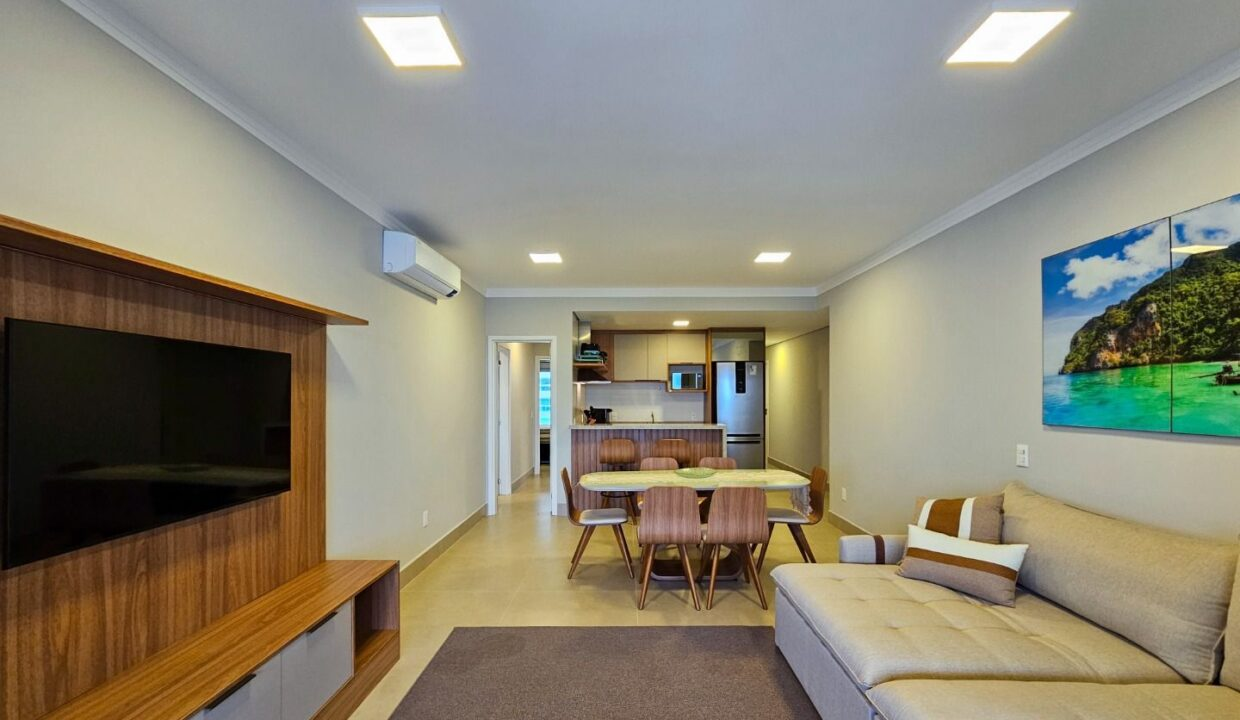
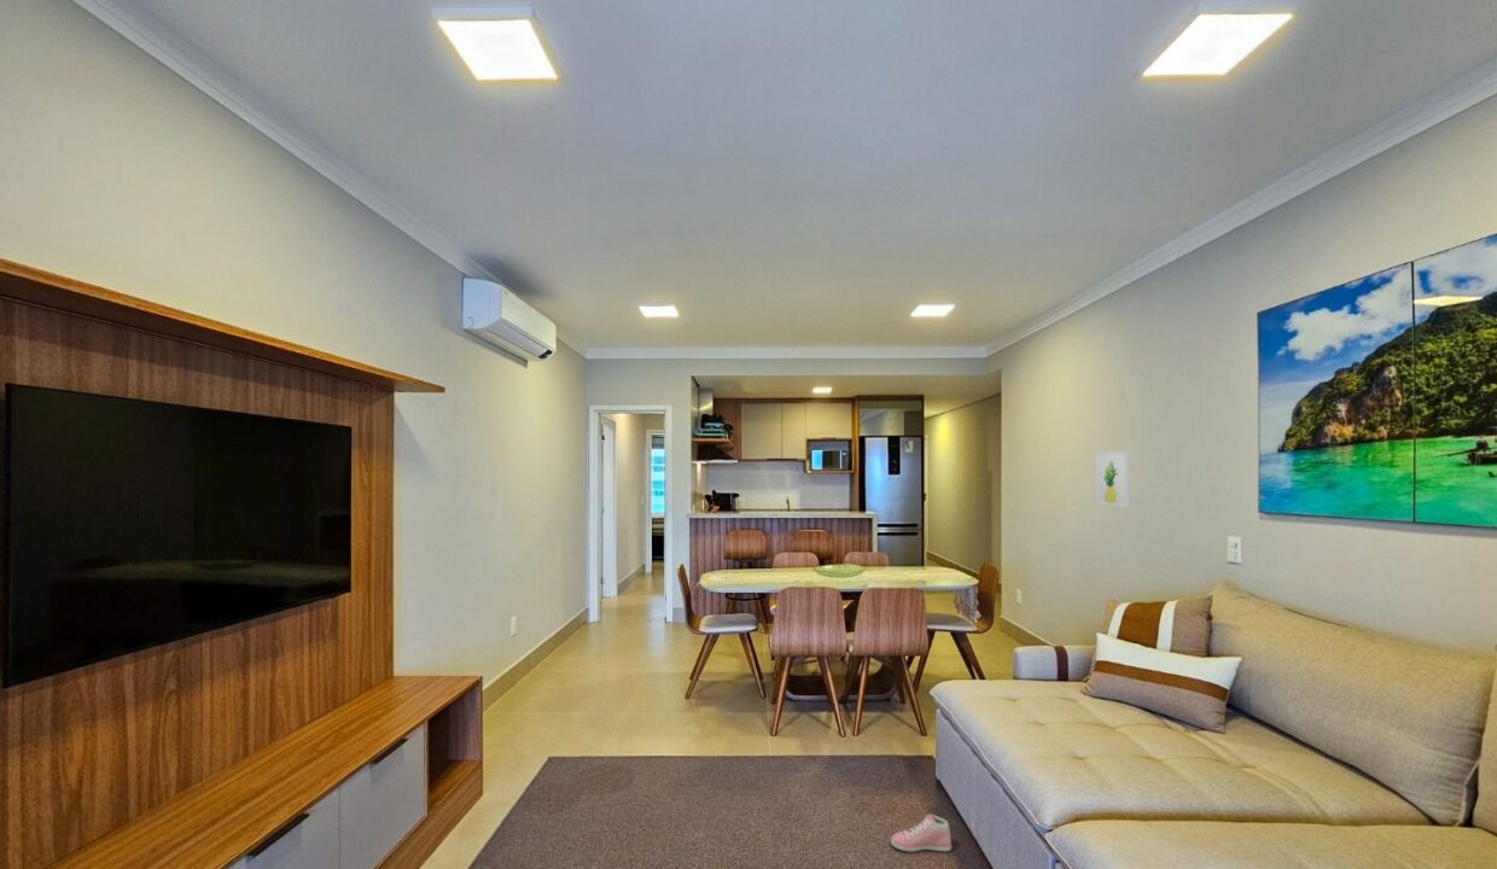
+ sneaker [890,813,953,853]
+ wall art [1095,450,1131,508]
